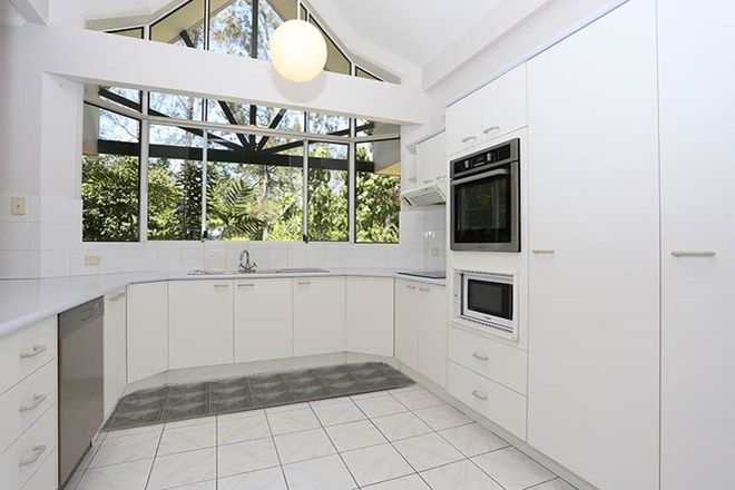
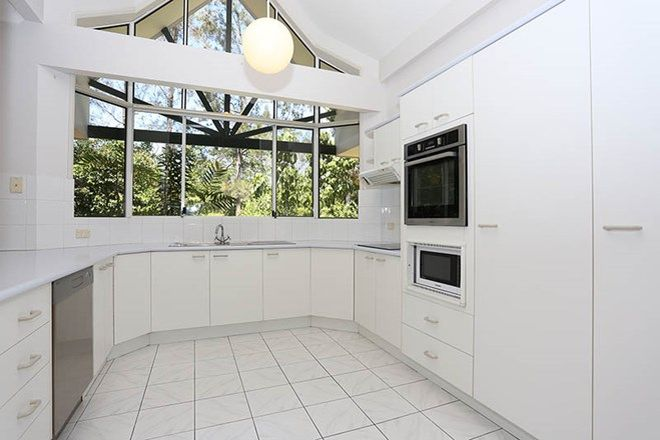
- rug [98,361,418,433]
